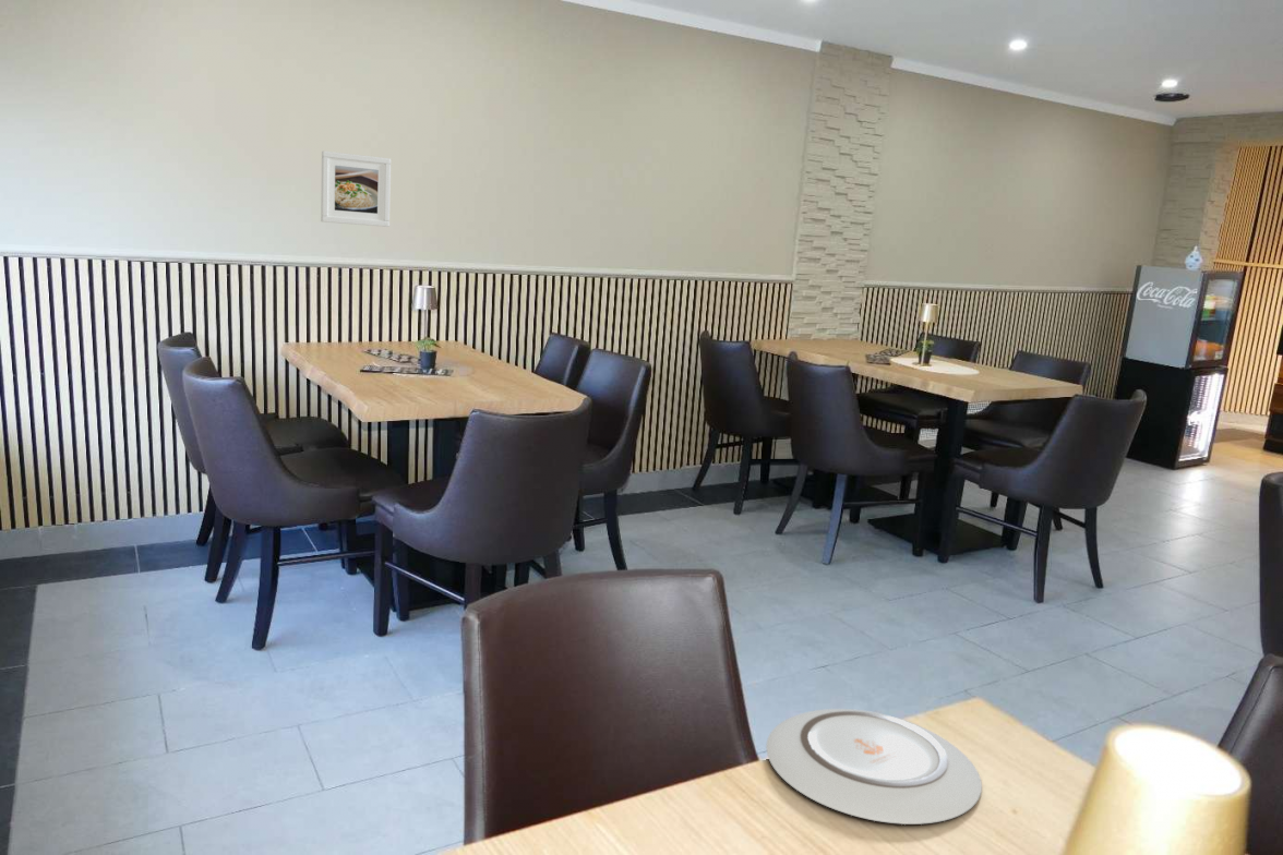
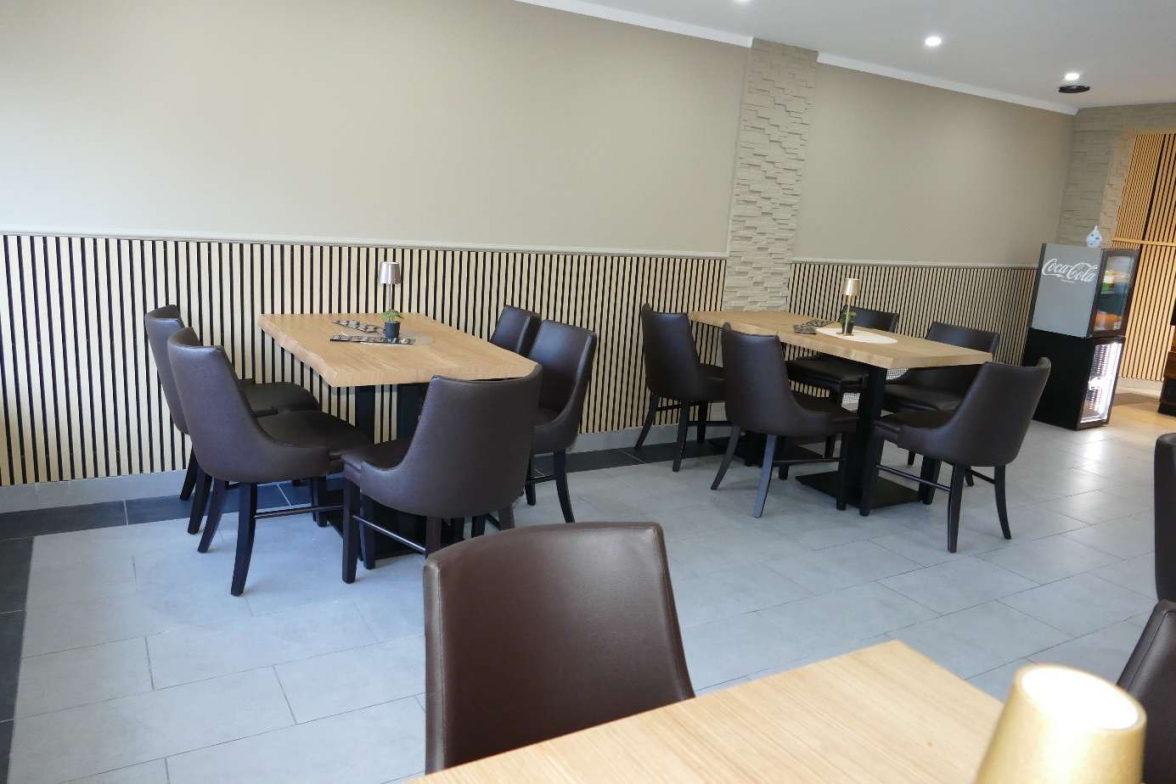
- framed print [320,150,392,228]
- plate [765,708,983,826]
